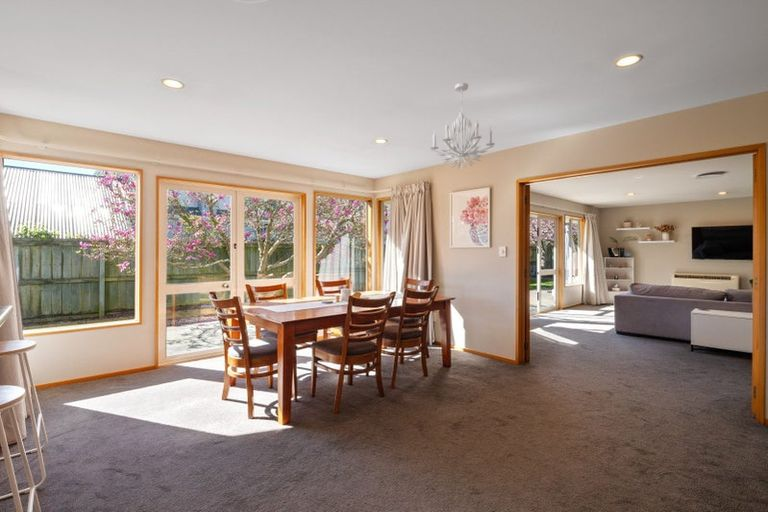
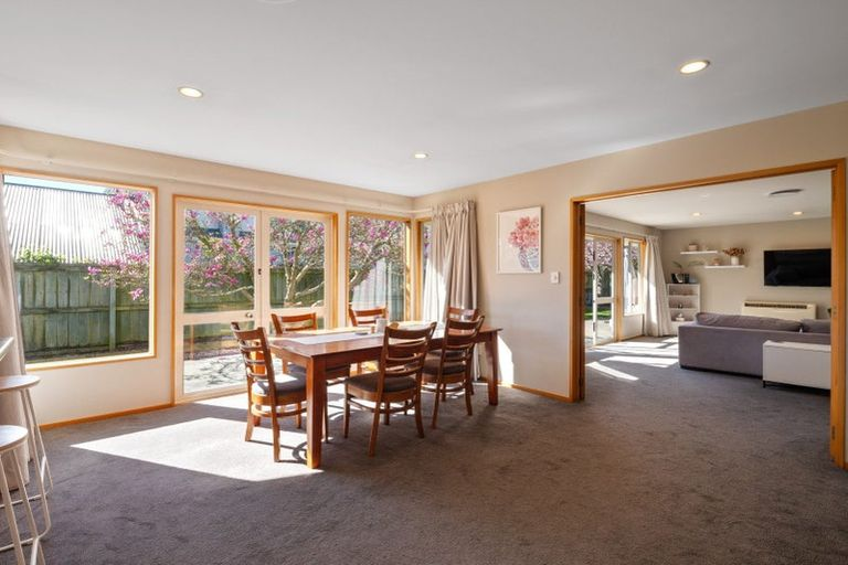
- chandelier [430,82,496,169]
